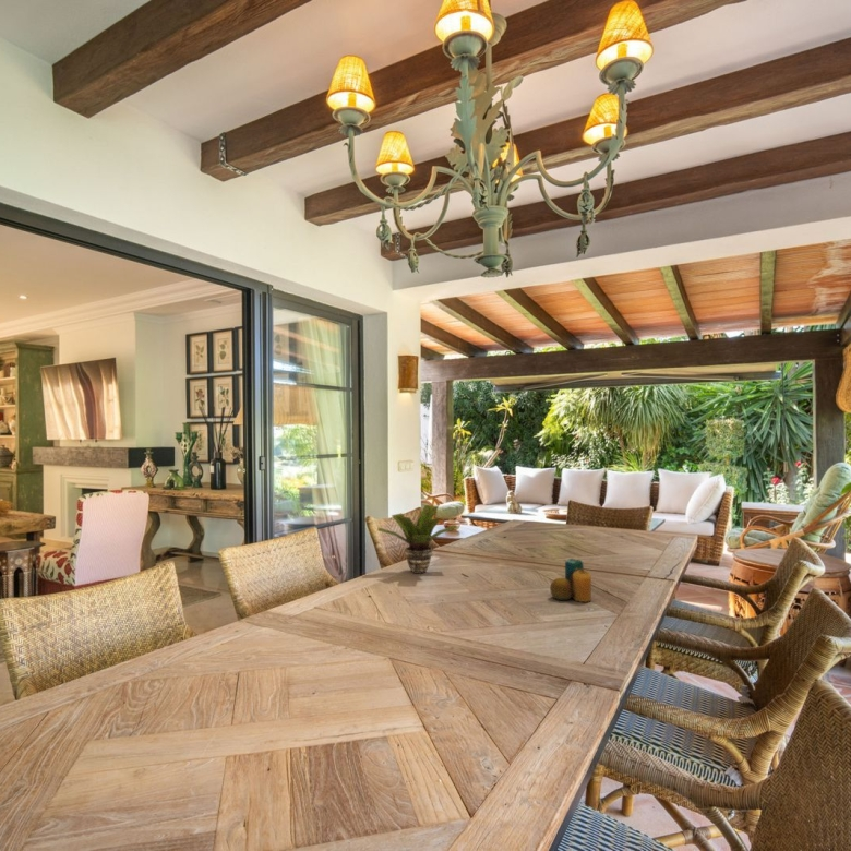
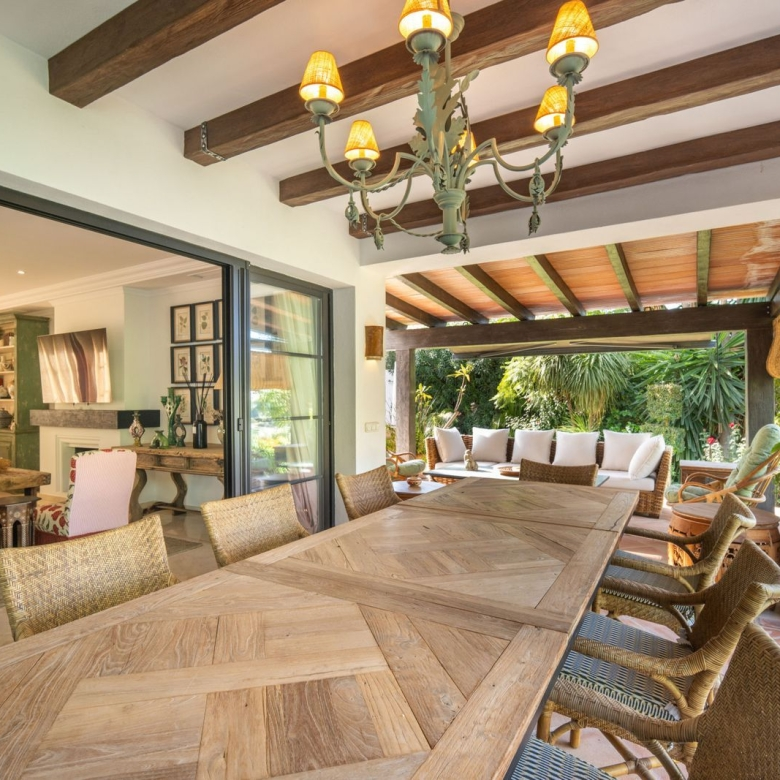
- candle [549,558,592,603]
- potted plant [376,504,459,575]
